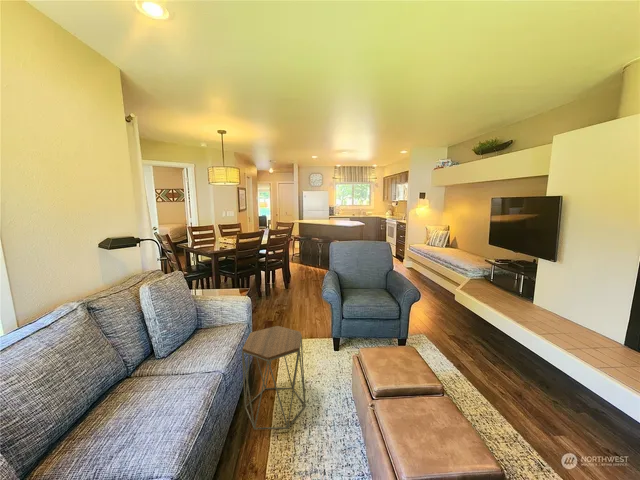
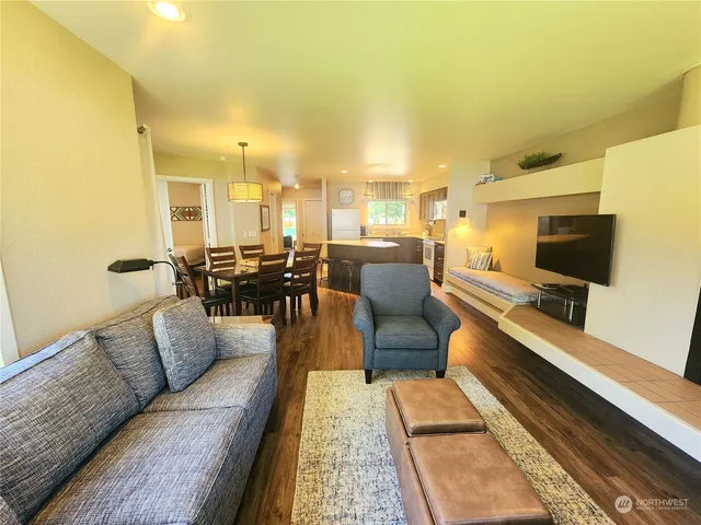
- side table [241,325,307,430]
